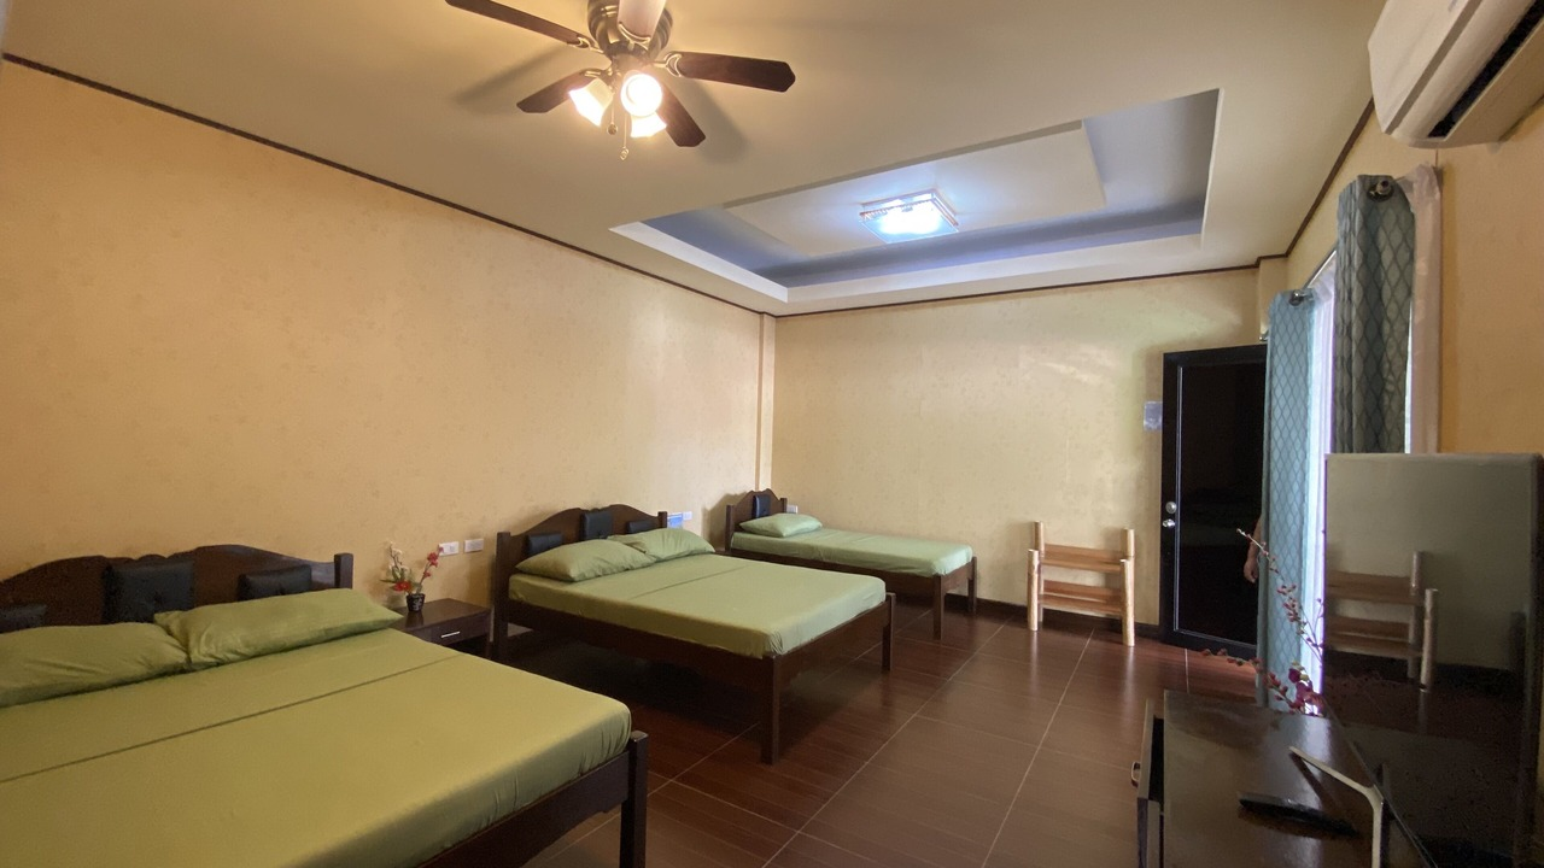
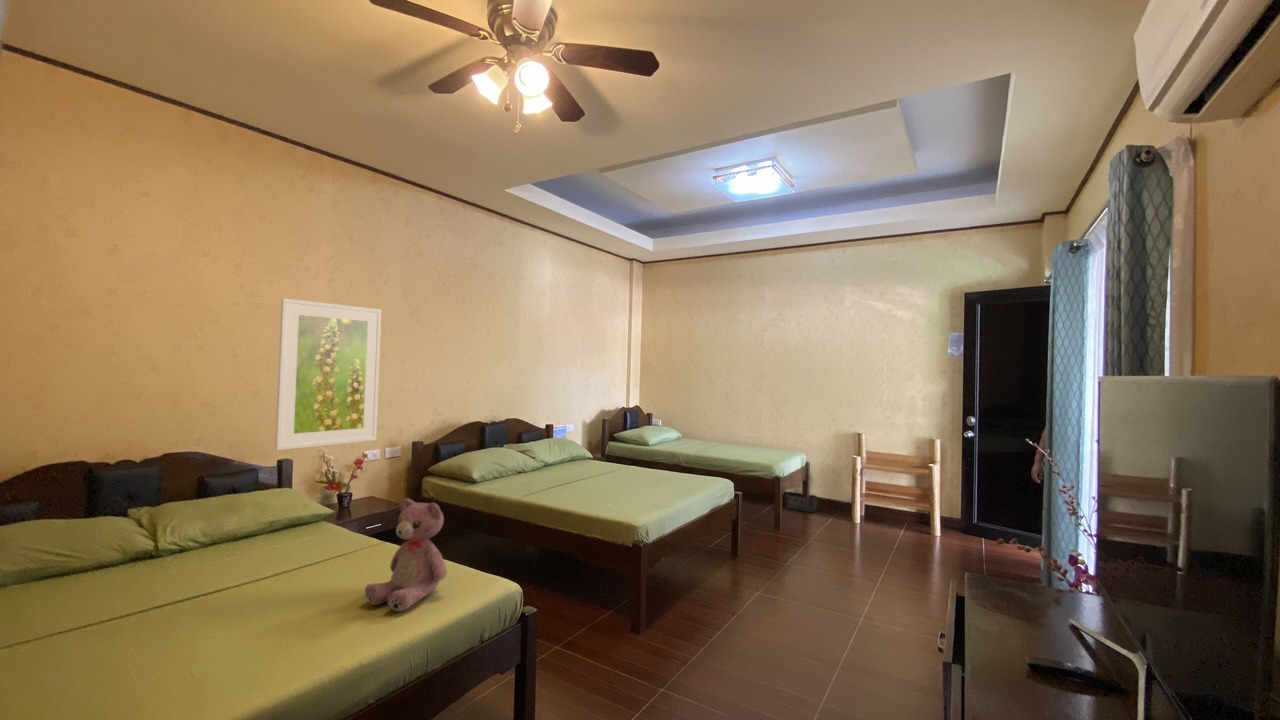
+ teddy bear [364,497,448,613]
+ storage bin [784,491,818,513]
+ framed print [274,297,383,451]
